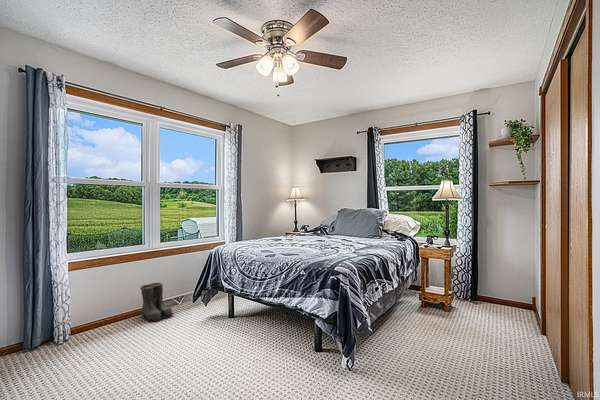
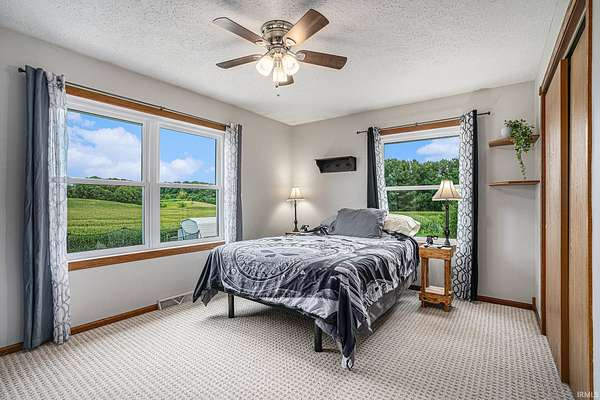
- boots [139,282,175,323]
